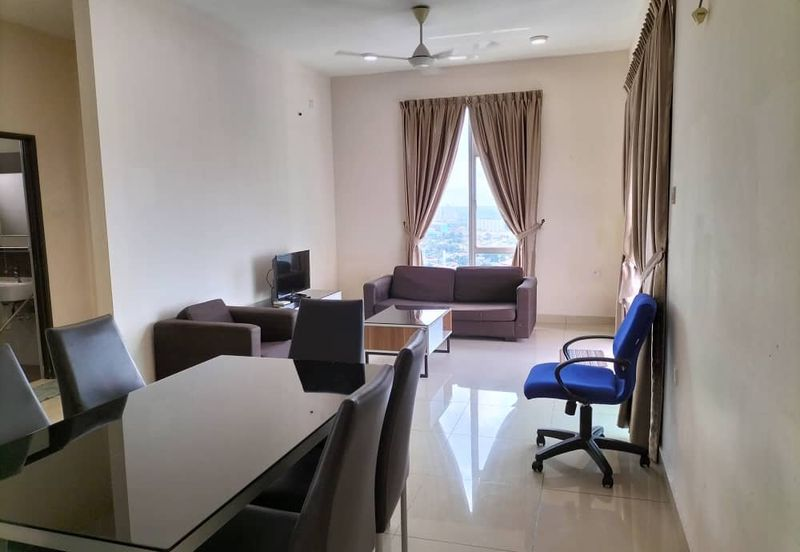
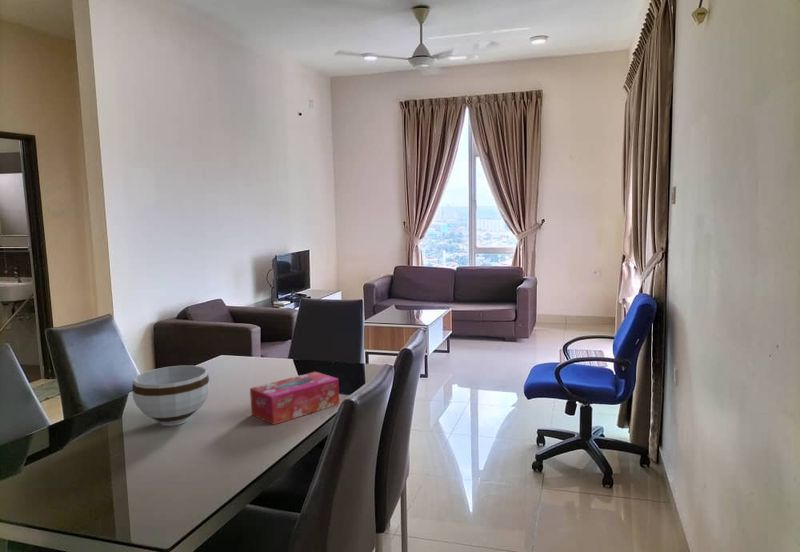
+ tissue box [249,371,341,426]
+ bowl [131,365,210,427]
